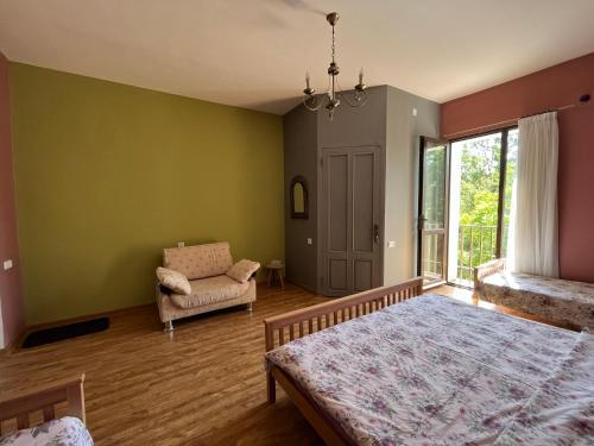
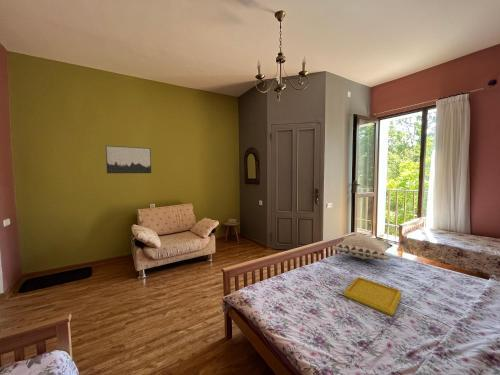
+ decorative pillow [331,234,394,261]
+ serving tray [343,276,403,316]
+ wall art [105,145,152,174]
